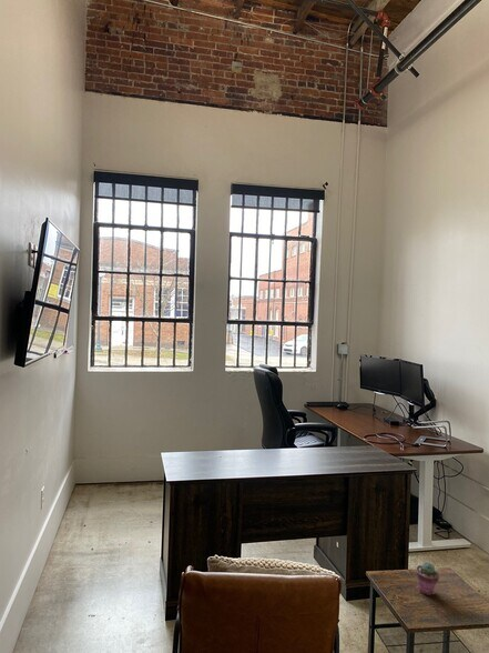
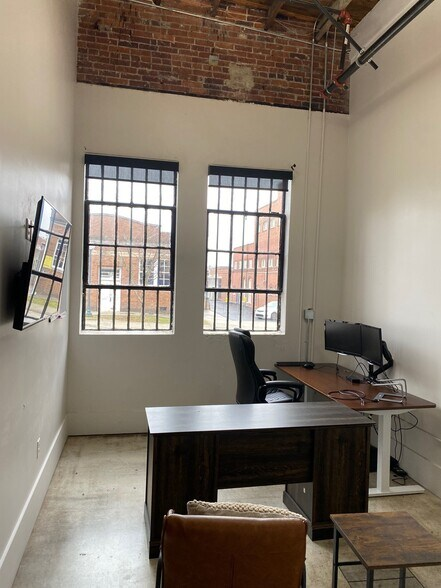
- potted succulent [415,561,440,596]
